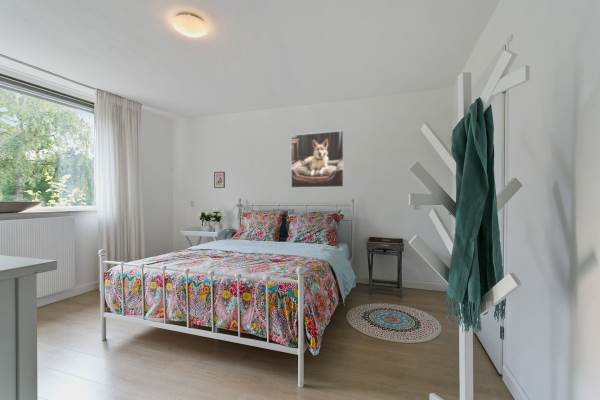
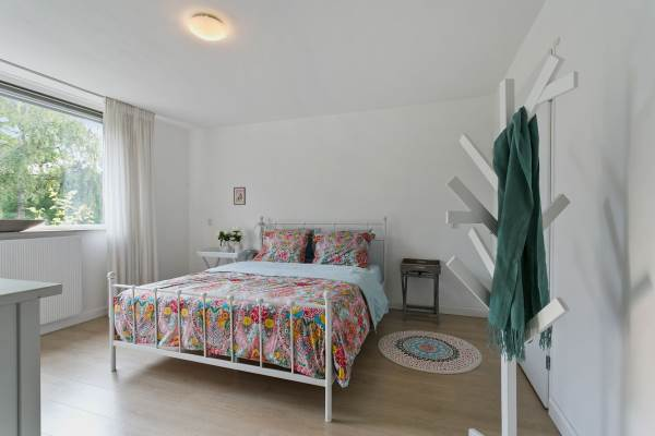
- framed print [290,130,345,189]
